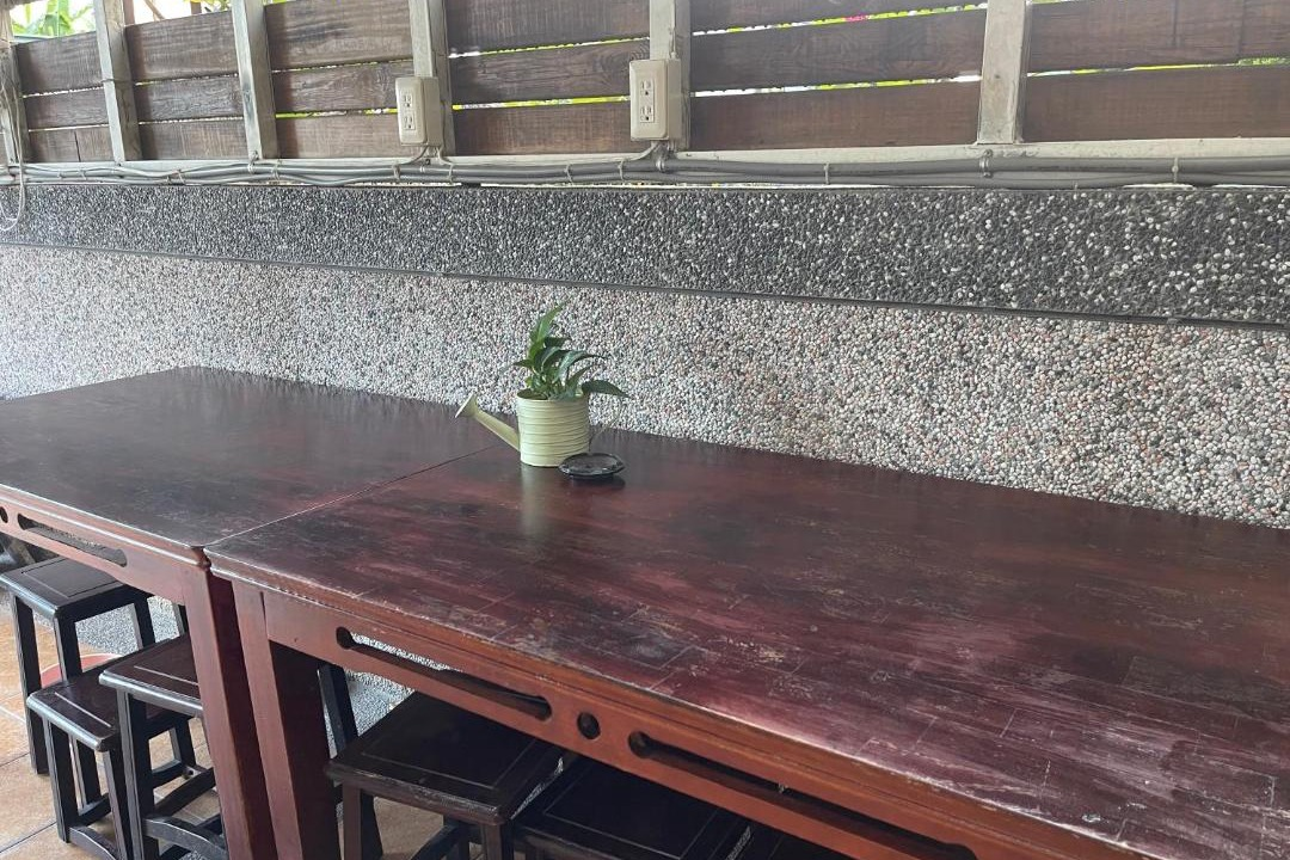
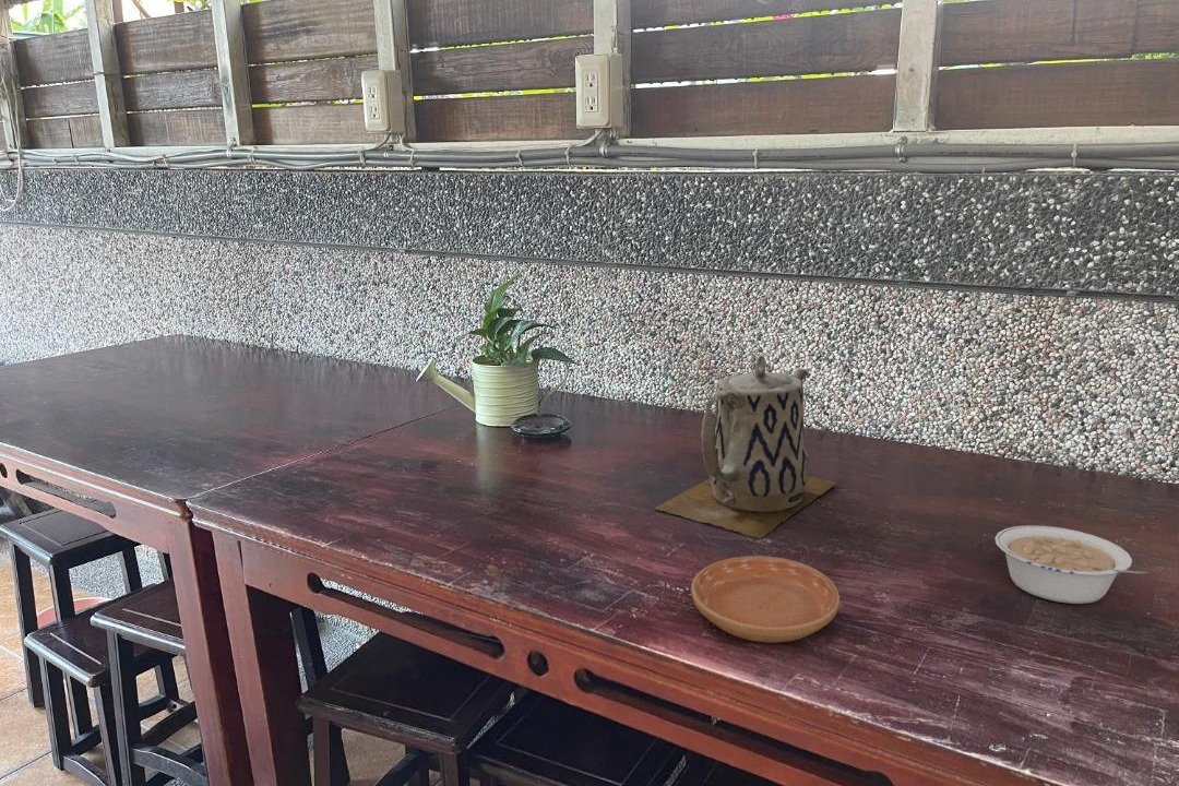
+ teapot [653,355,838,540]
+ saucer [690,555,841,644]
+ legume [993,524,1150,605]
